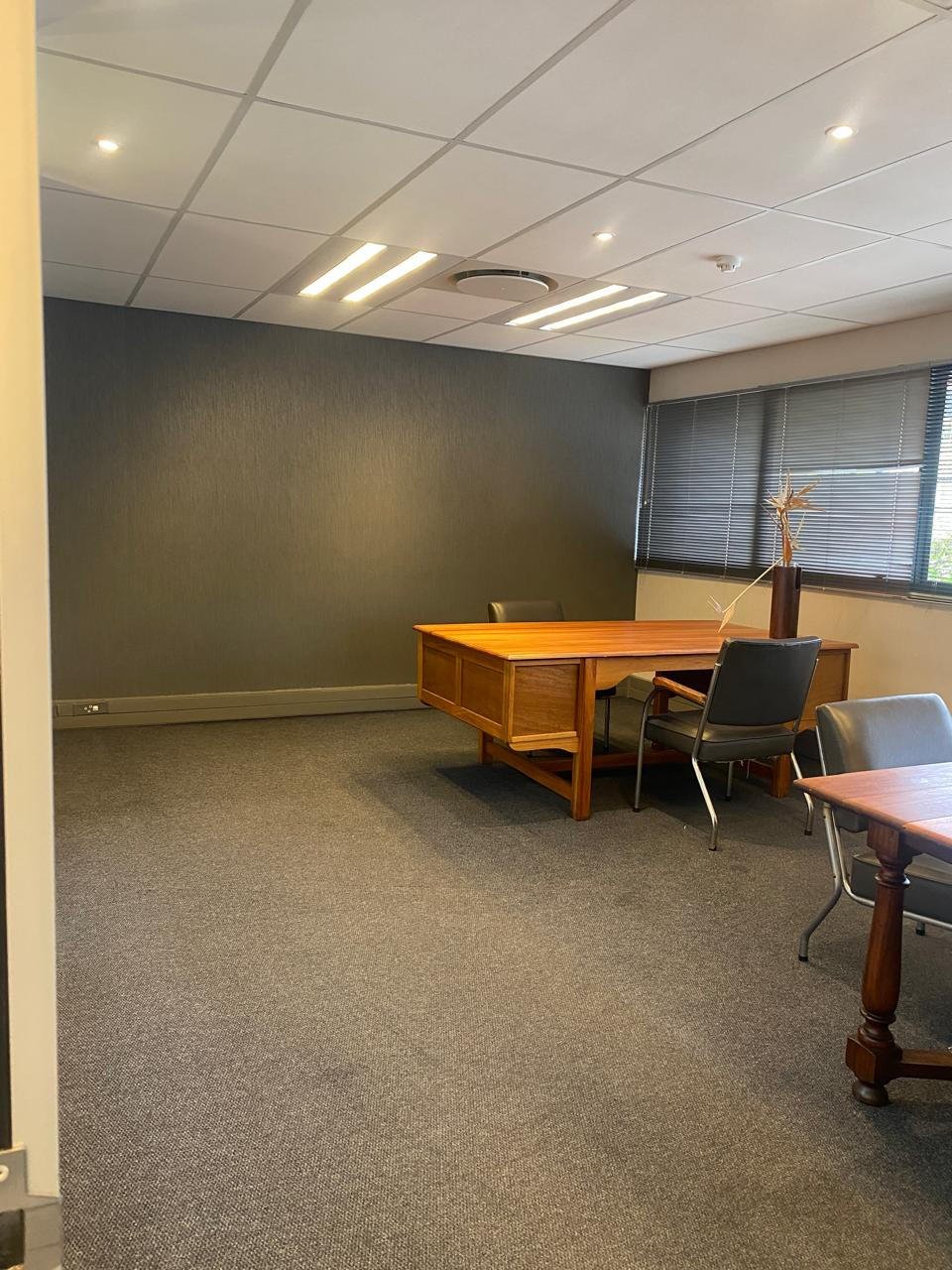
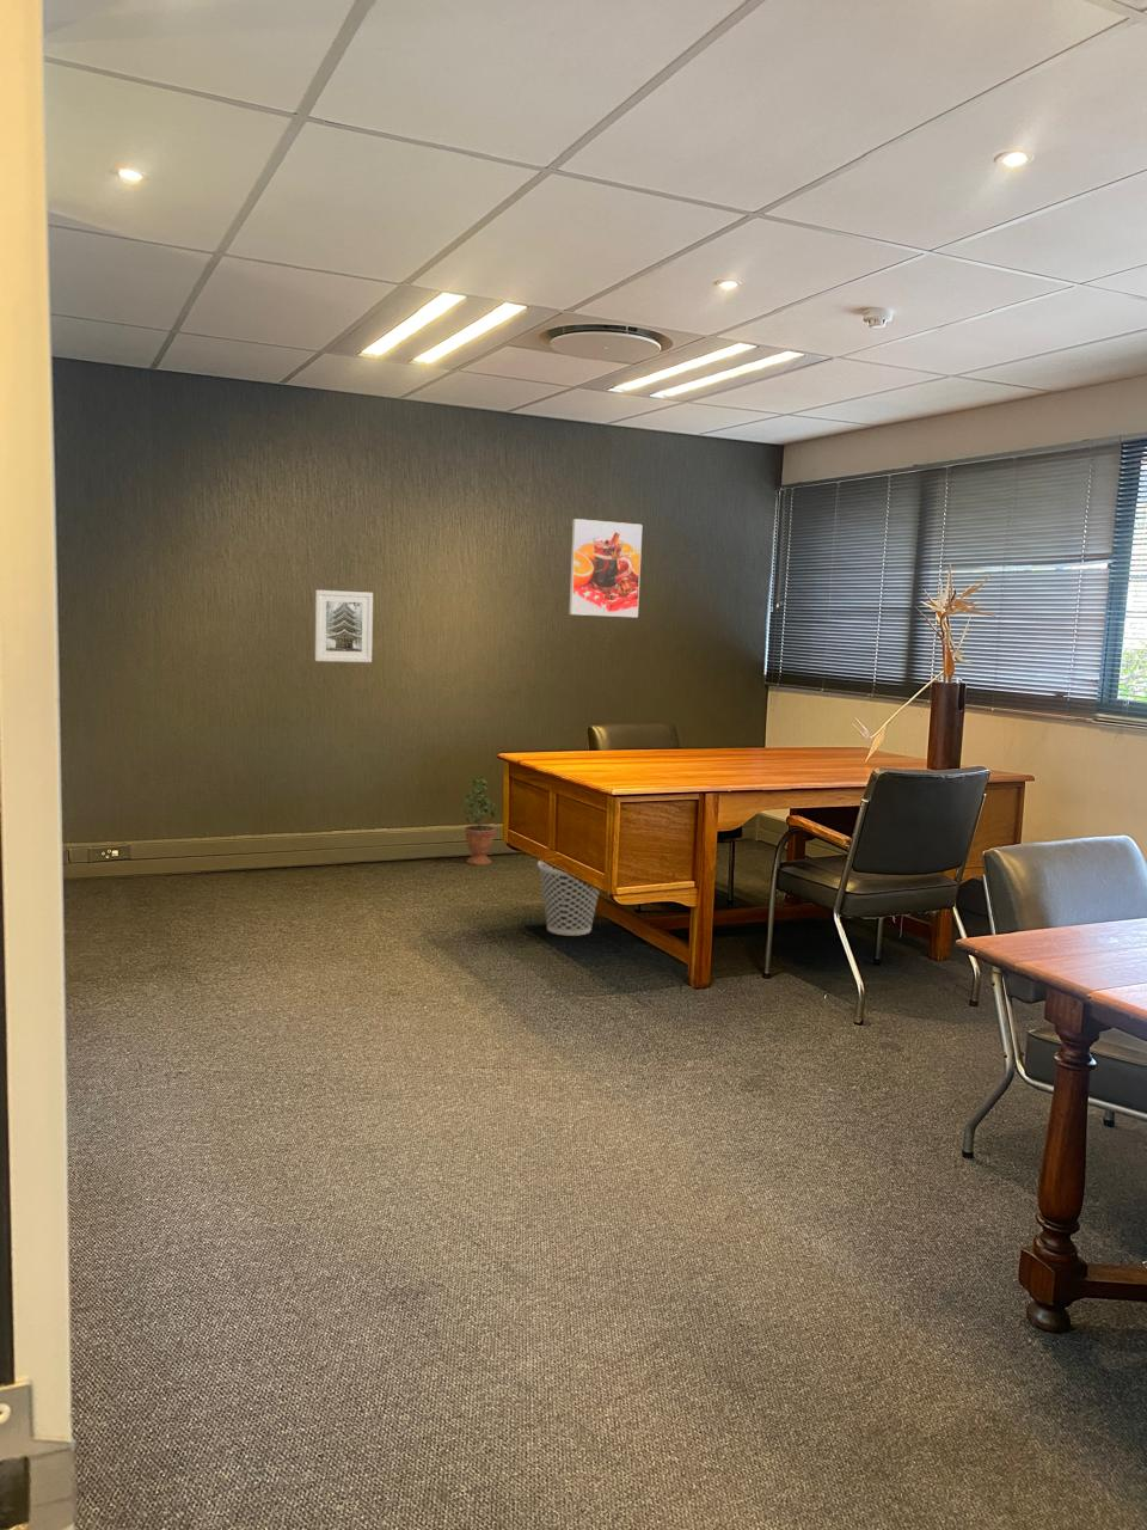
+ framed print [314,589,373,664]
+ wastebasket [536,859,600,937]
+ potted plant [459,773,498,866]
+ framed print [567,518,643,618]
